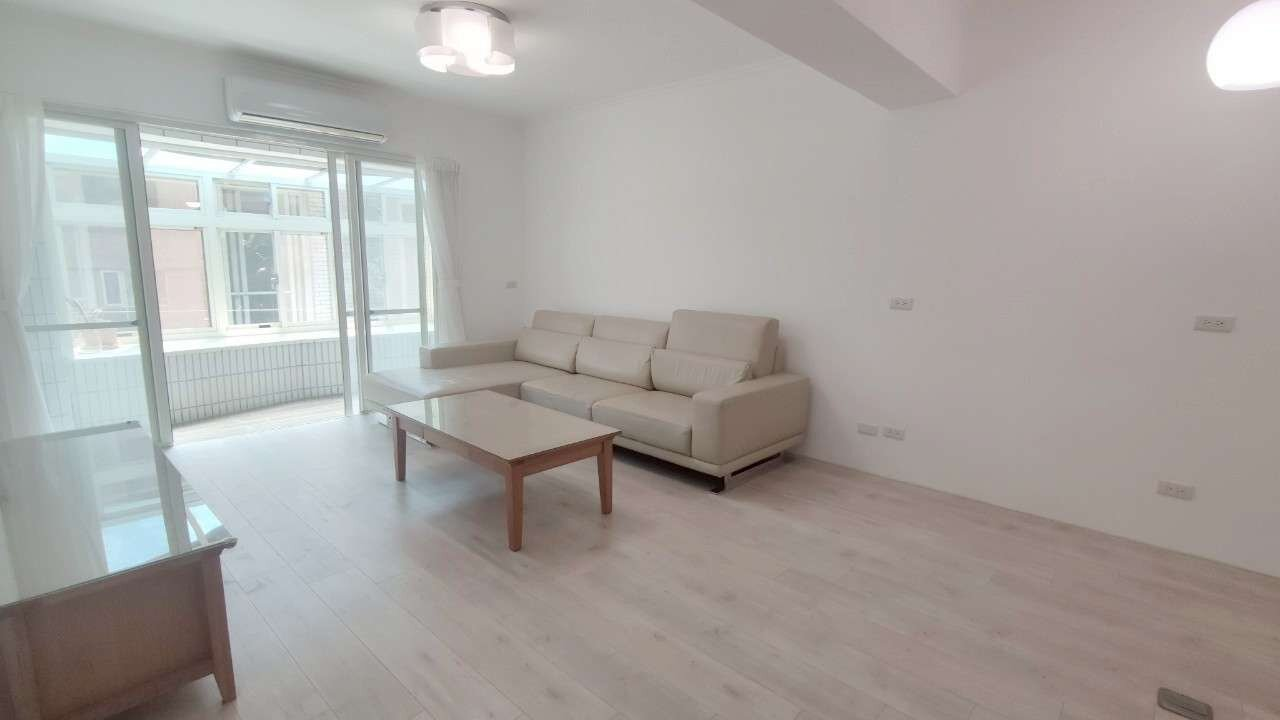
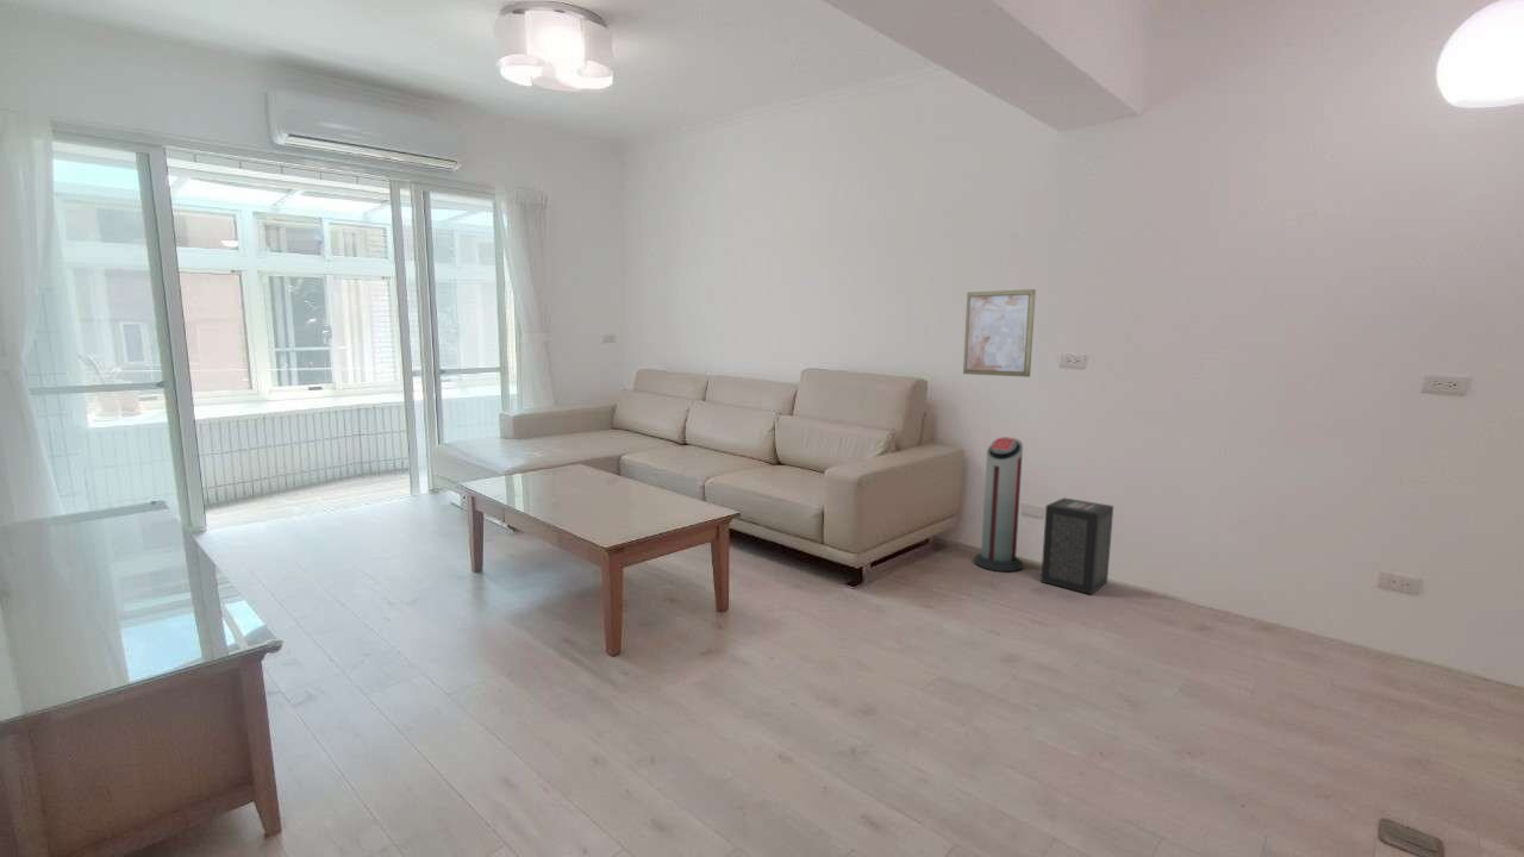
+ speaker [1039,496,1114,595]
+ wall art [962,288,1037,379]
+ air purifier [973,436,1024,573]
